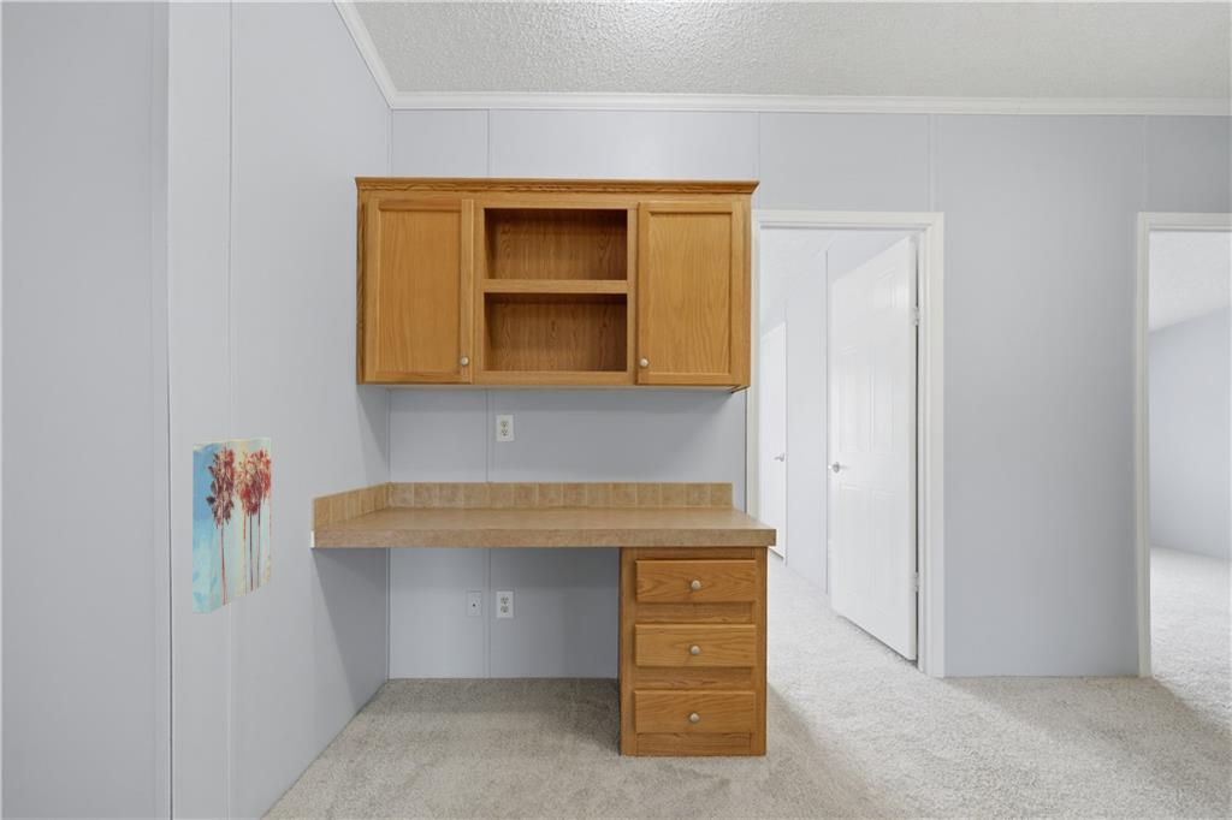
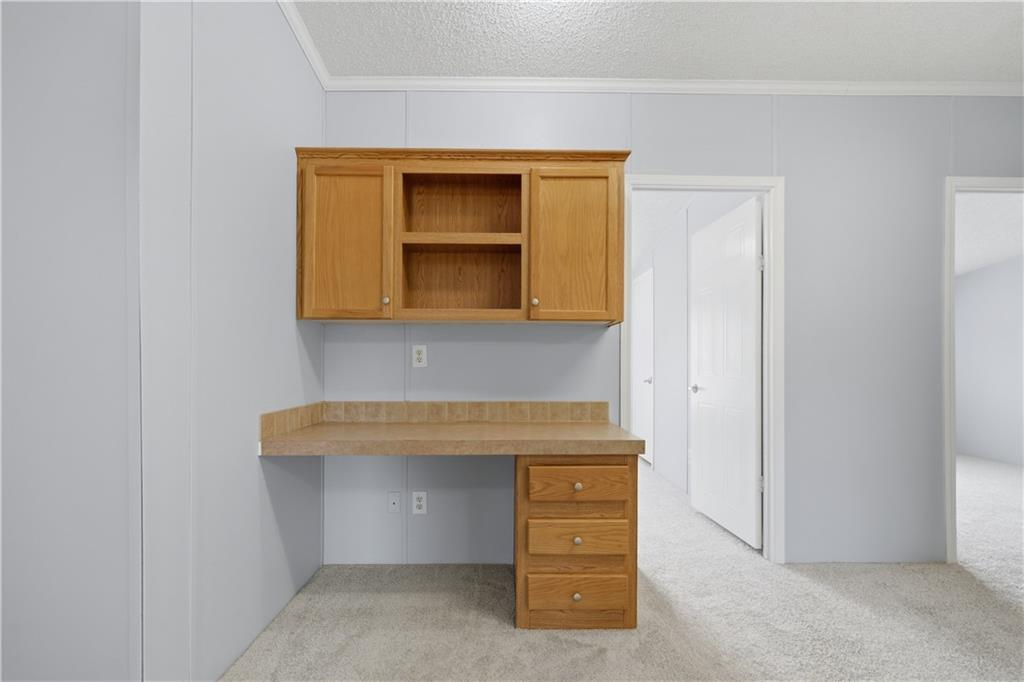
- wall art [191,436,272,614]
